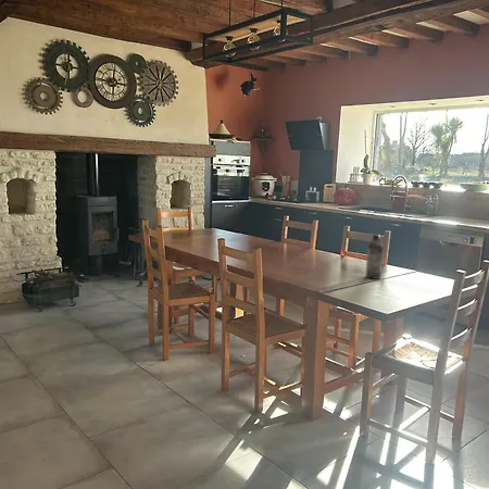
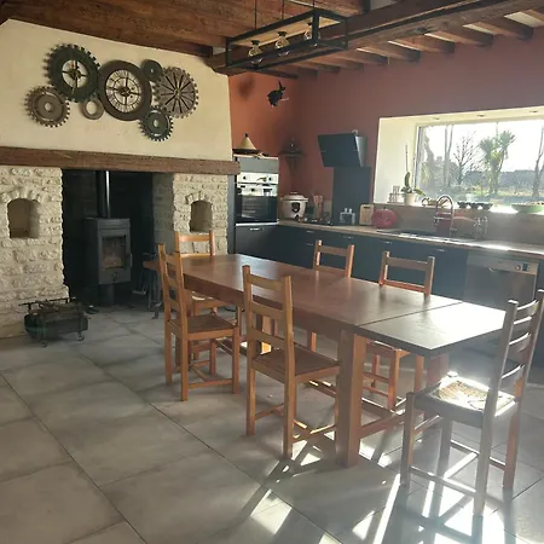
- water bottle [364,234,385,280]
